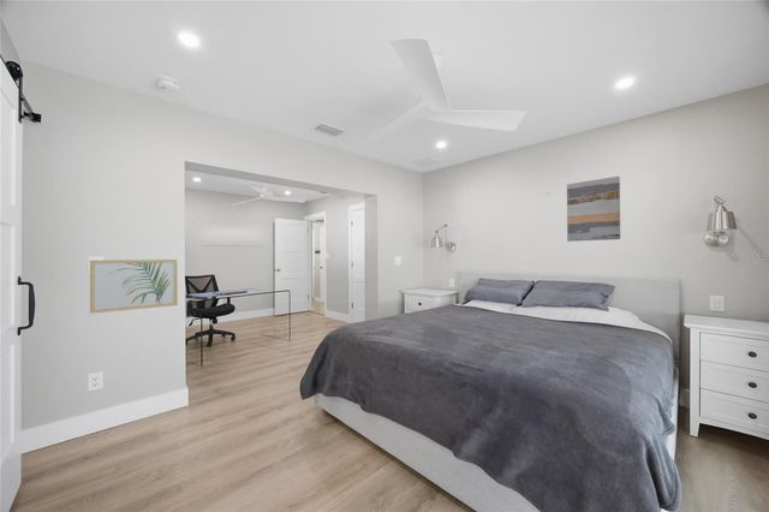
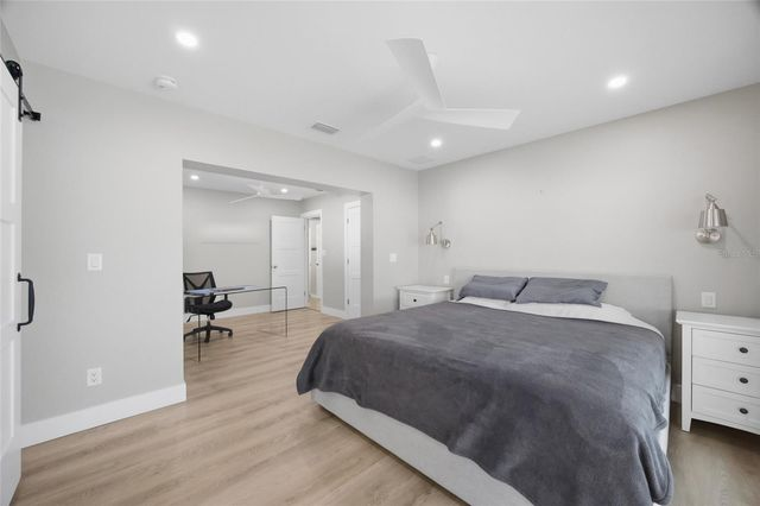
- wall art [89,258,179,315]
- wall art [566,175,621,243]
